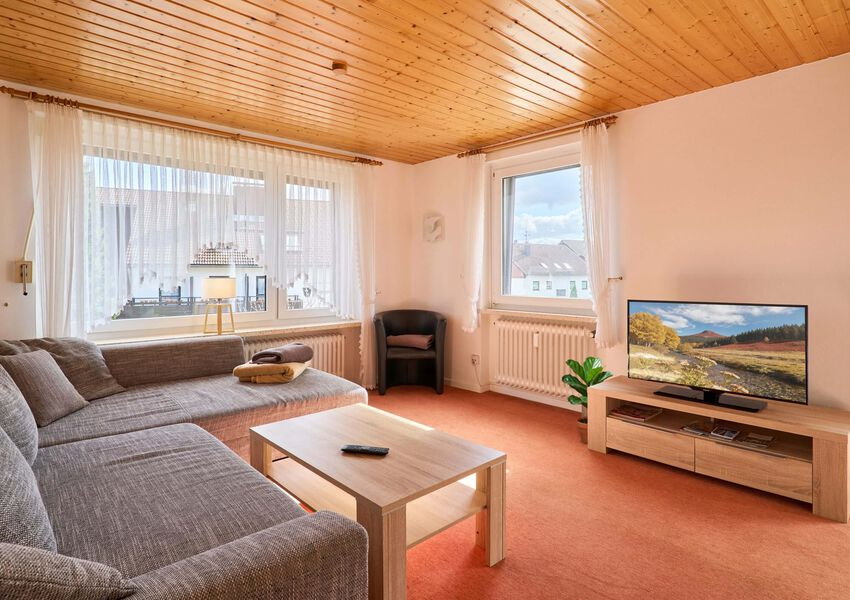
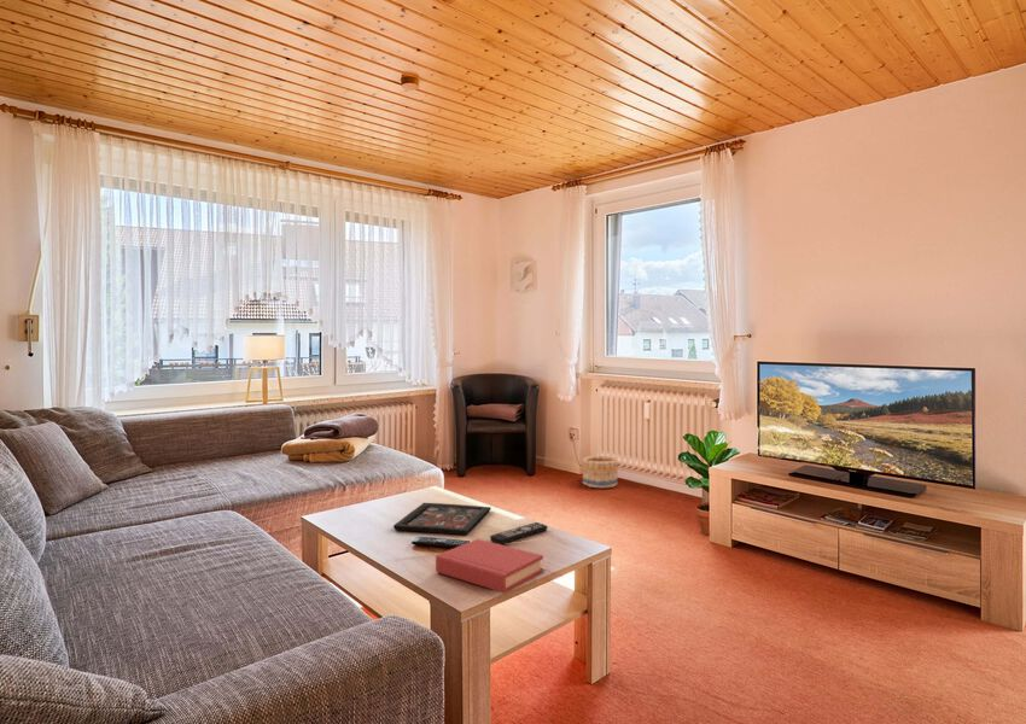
+ basket [581,455,619,489]
+ decorative tray [392,502,492,536]
+ hardback book [435,538,544,595]
+ remote control [489,521,549,545]
